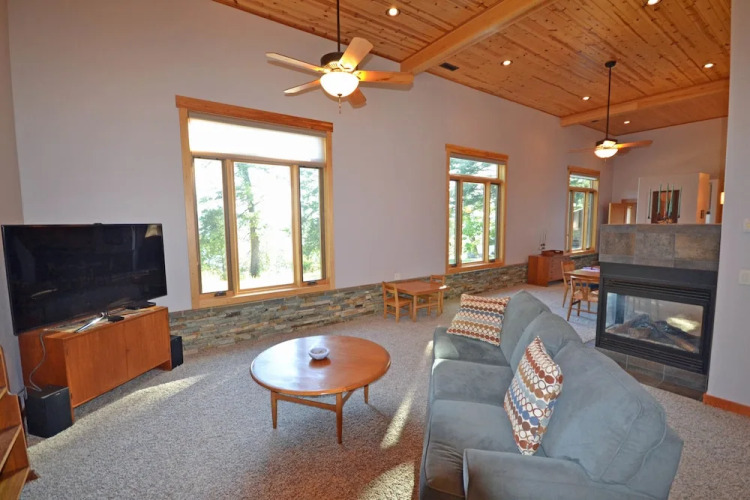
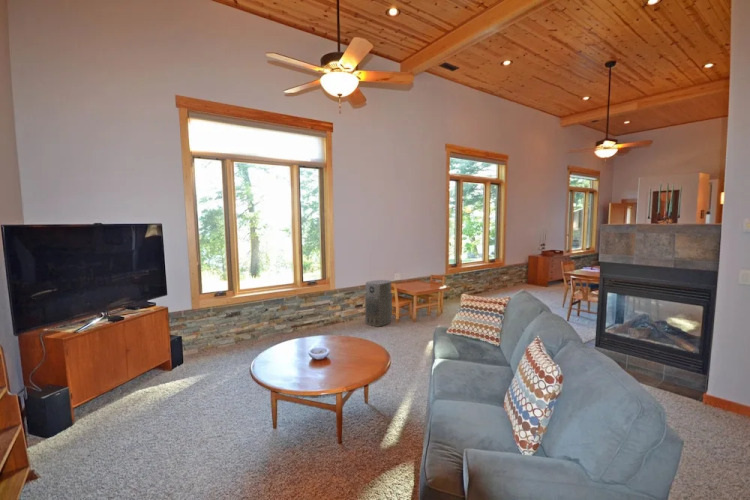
+ air purifier [364,279,393,328]
